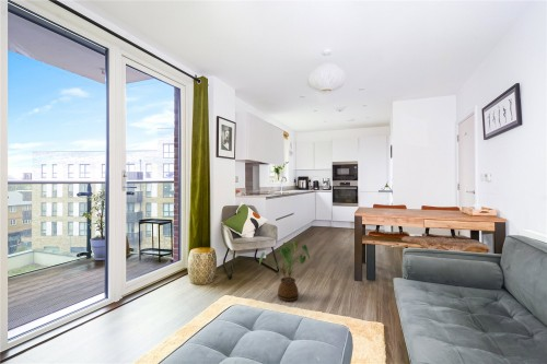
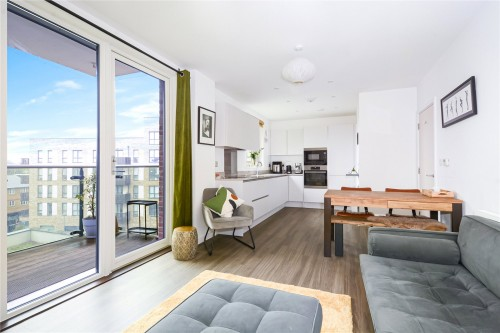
- house plant [258,239,311,303]
